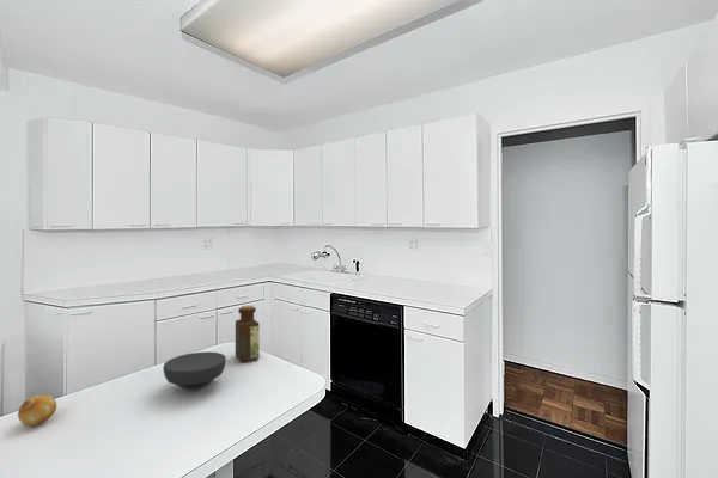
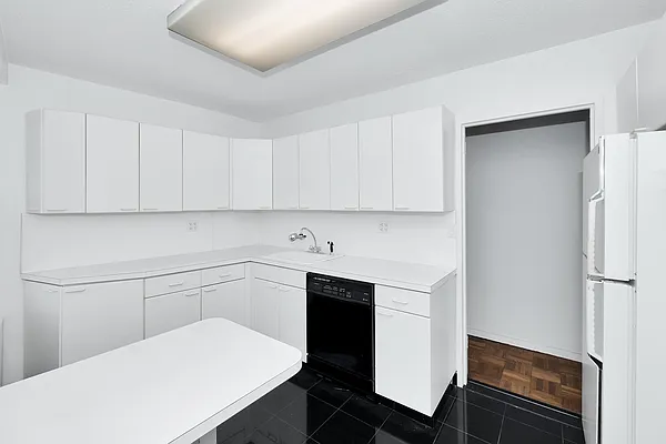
- bowl [162,351,227,392]
- fruit [17,393,57,428]
- bottle [235,305,261,363]
